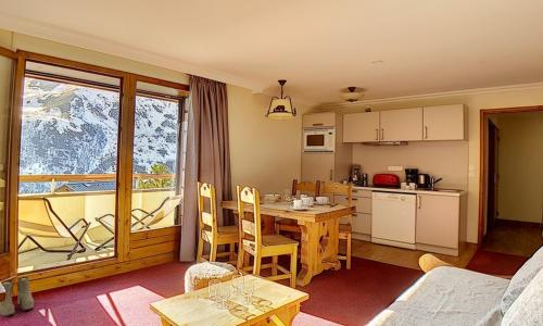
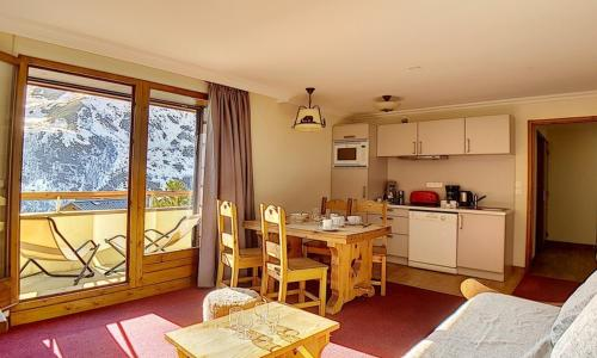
- boots [0,276,35,317]
